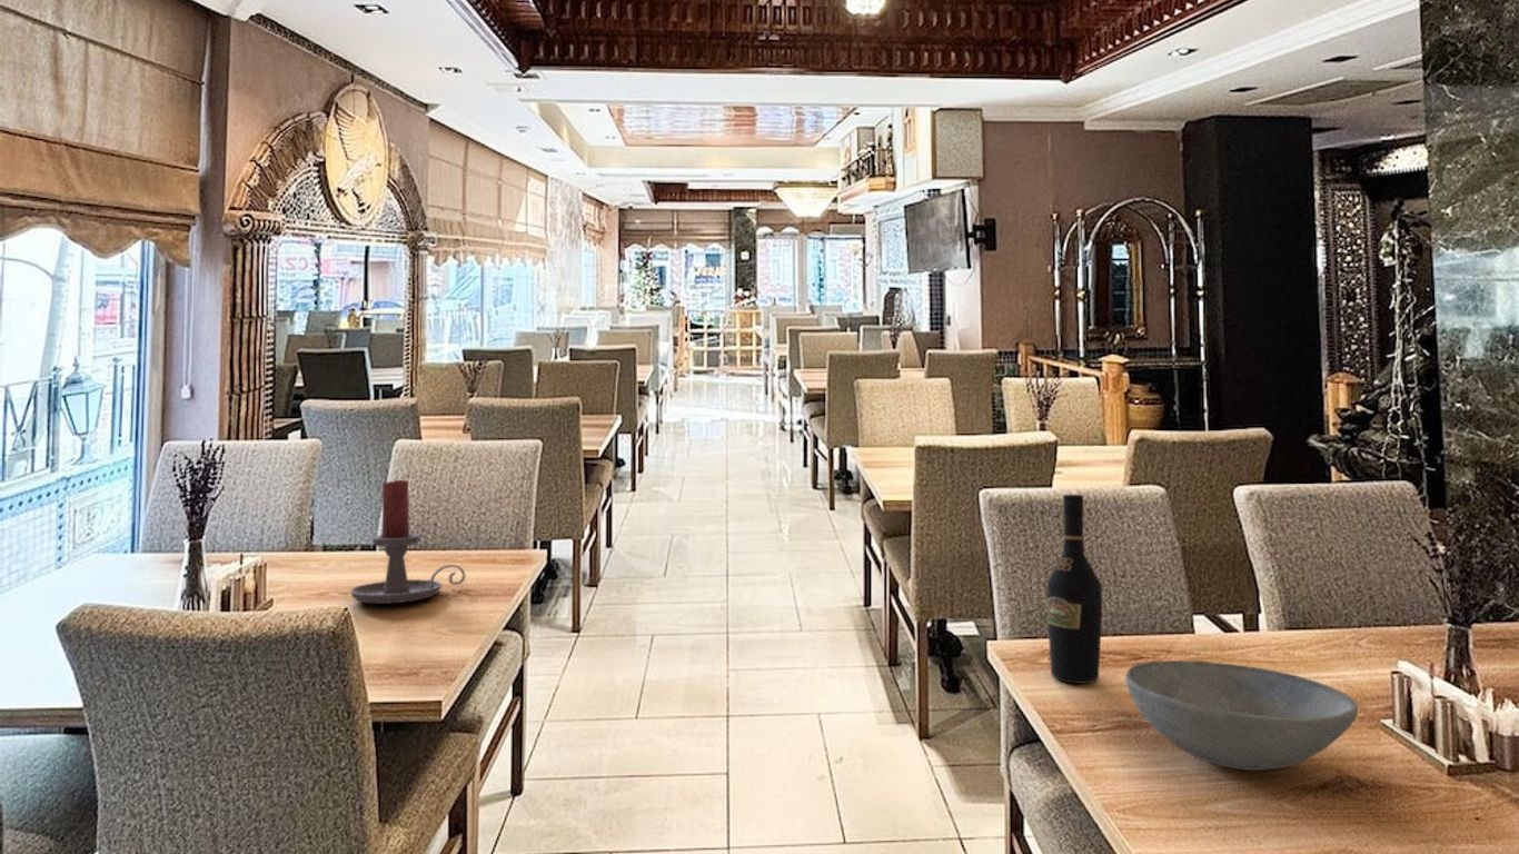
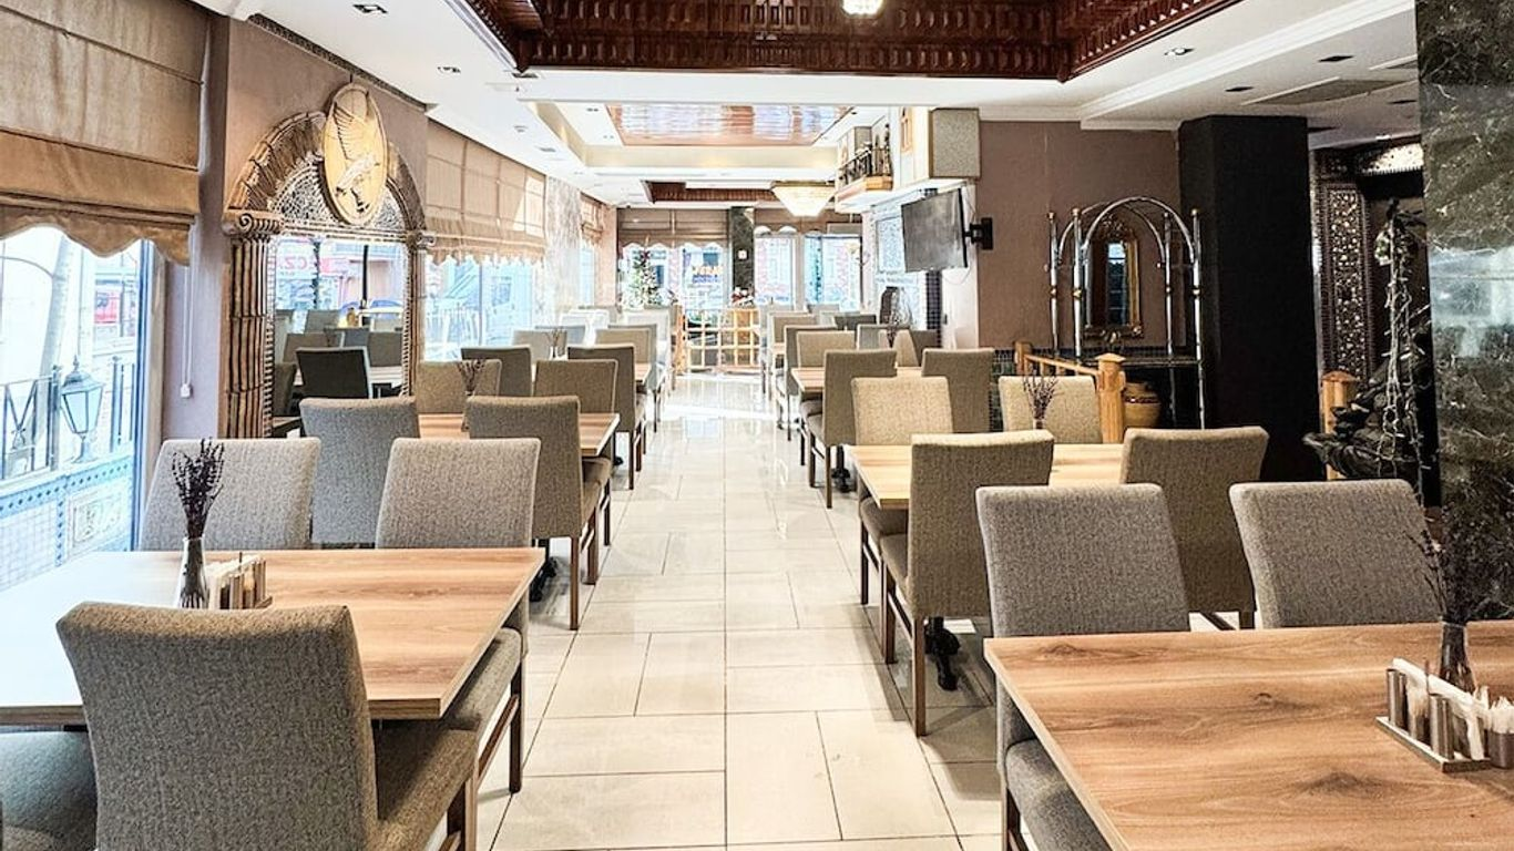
- wine bottle [1045,494,1103,685]
- bowl [1124,659,1359,772]
- candle holder [349,479,466,605]
